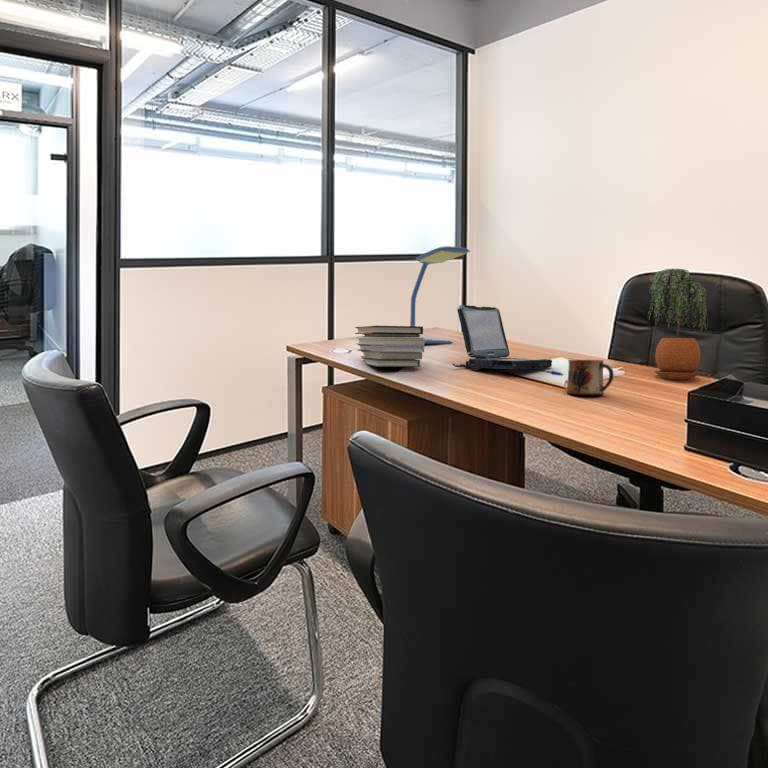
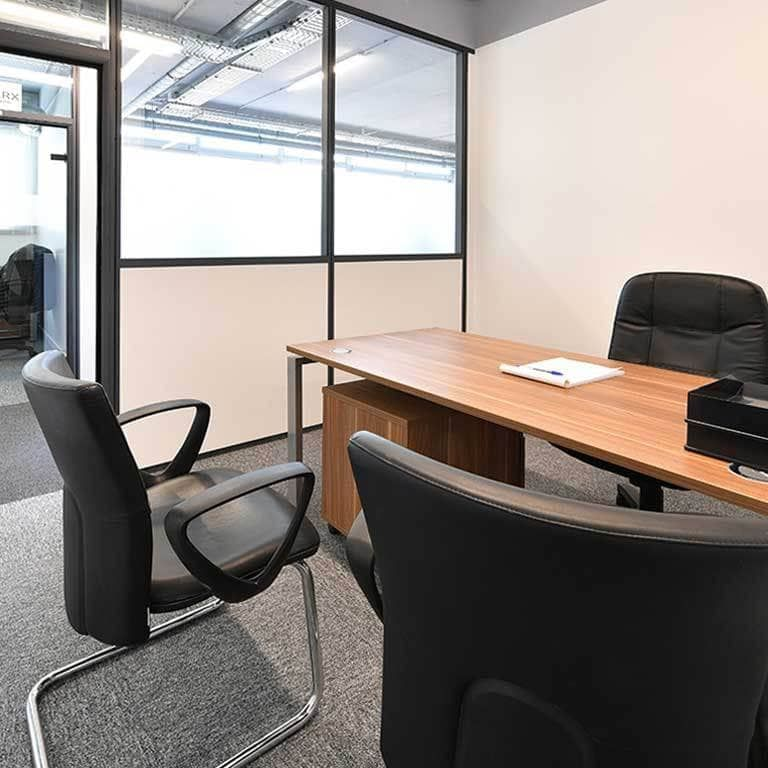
- book stack [354,325,426,368]
- laptop [452,304,553,370]
- potted plant [646,268,709,380]
- desk lamp [409,245,471,345]
- mug [566,359,615,396]
